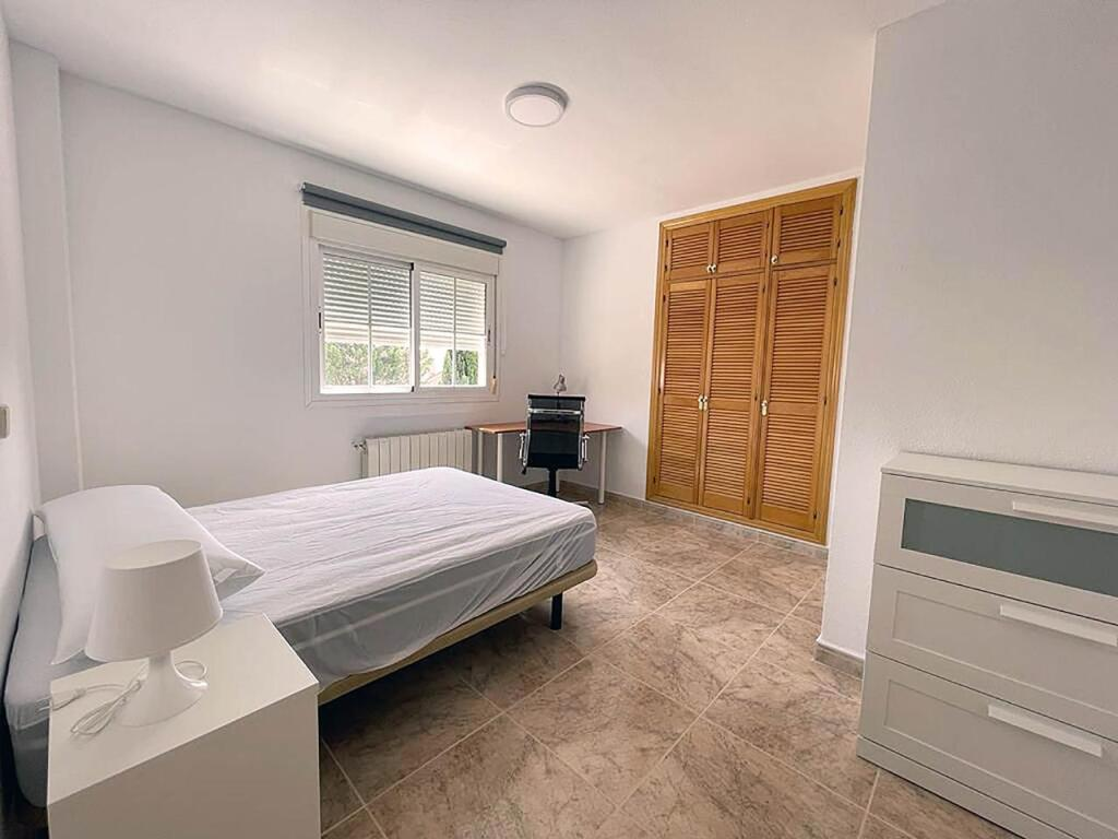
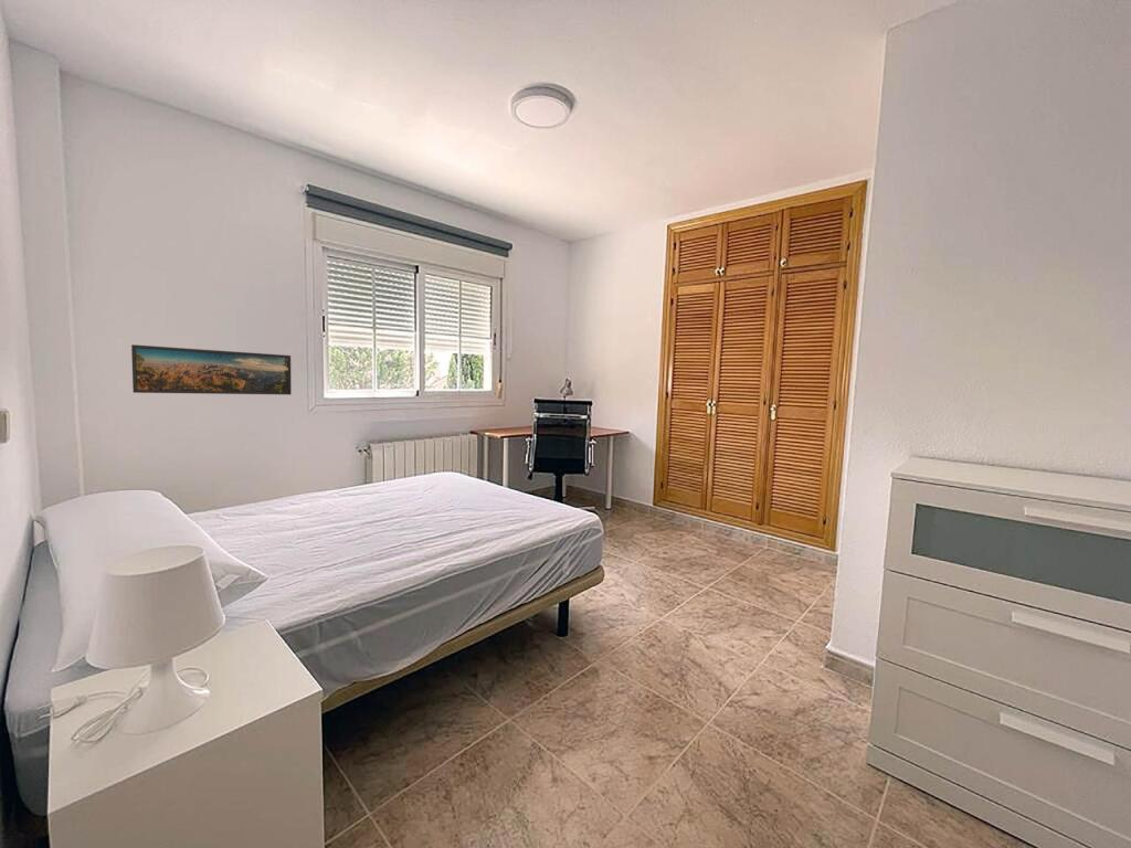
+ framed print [130,343,293,395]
